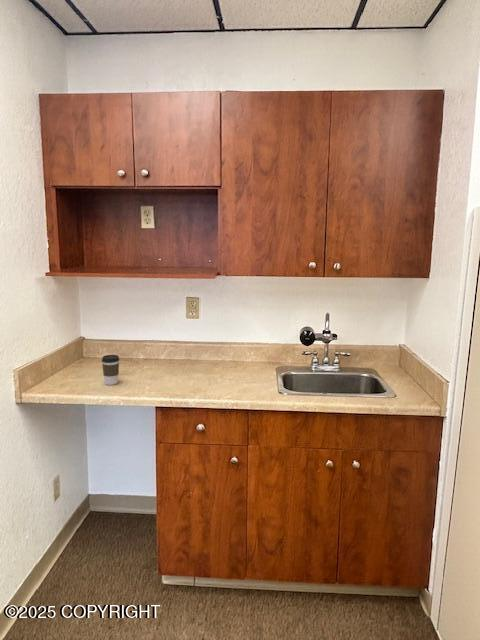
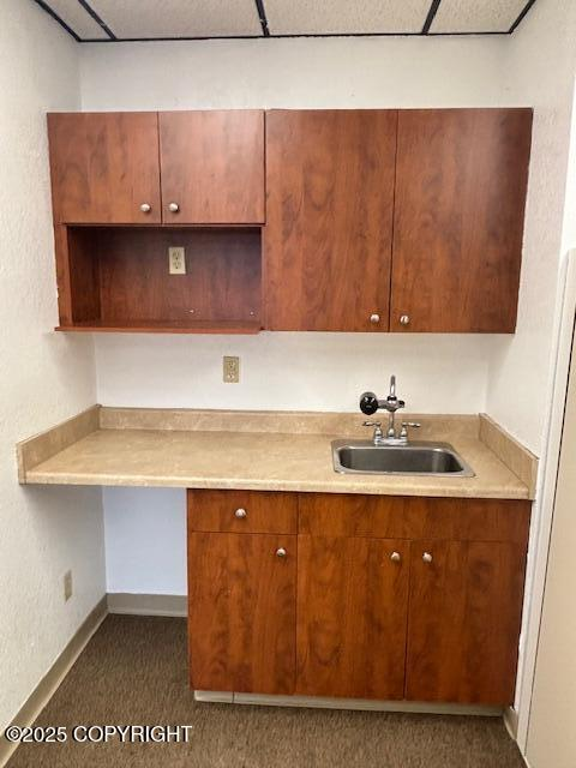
- coffee cup [101,354,120,386]
